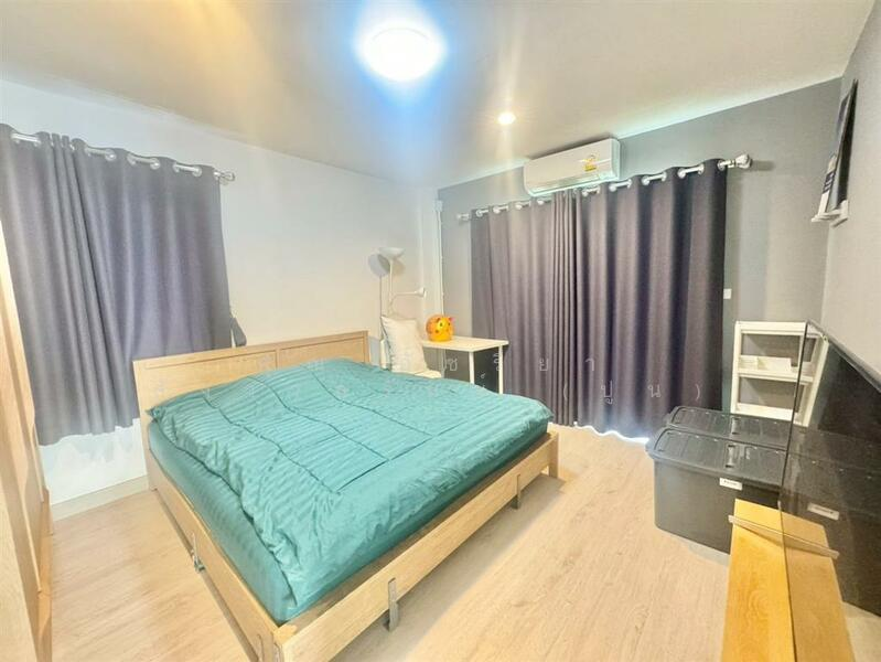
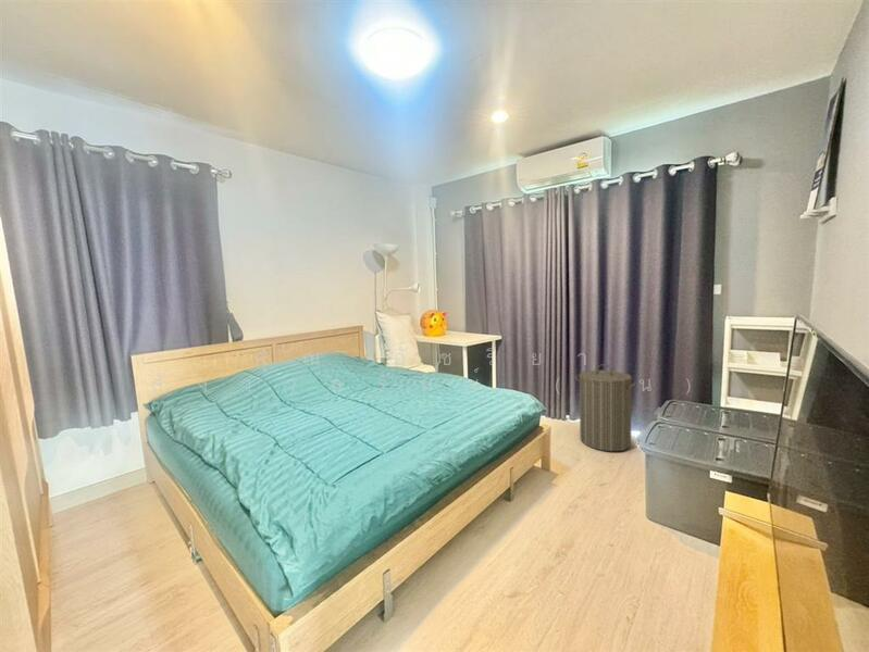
+ laundry hamper [574,363,640,452]
